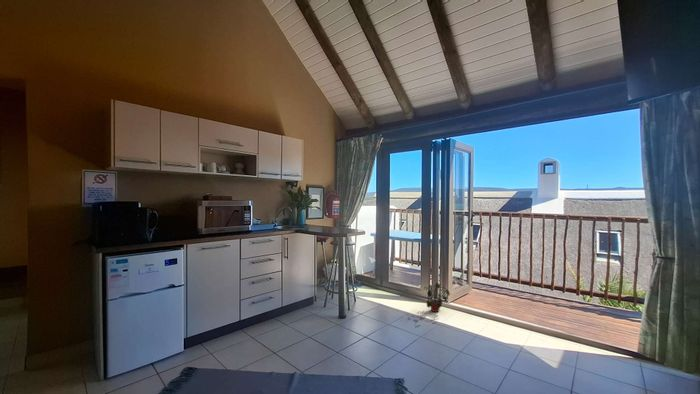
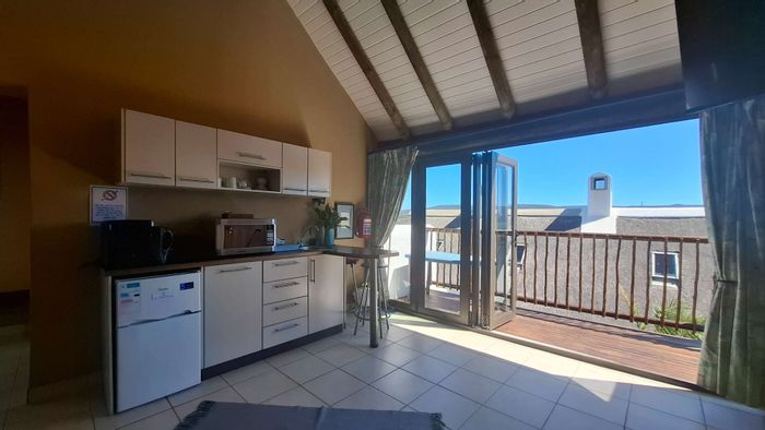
- potted plant [422,282,451,313]
